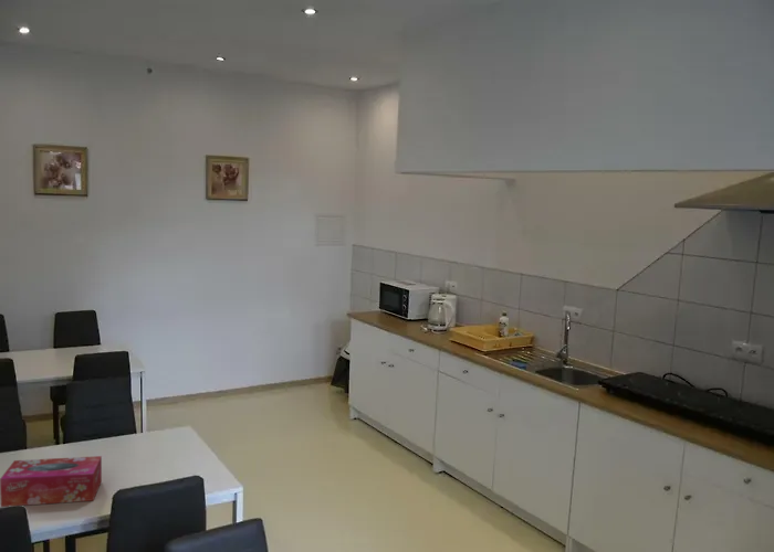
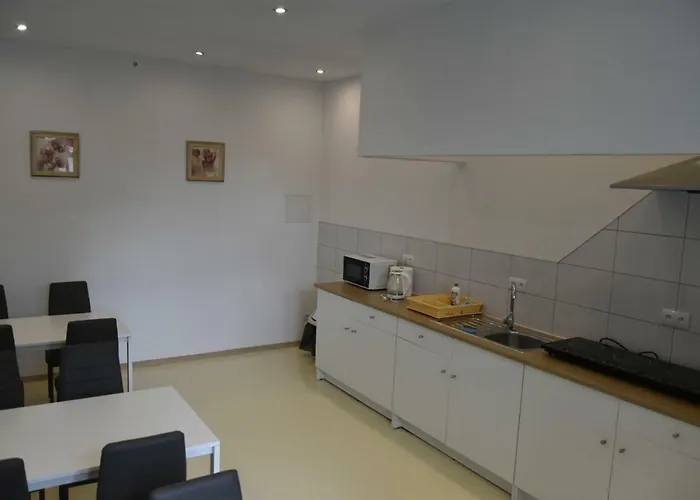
- tissue box [0,455,103,508]
